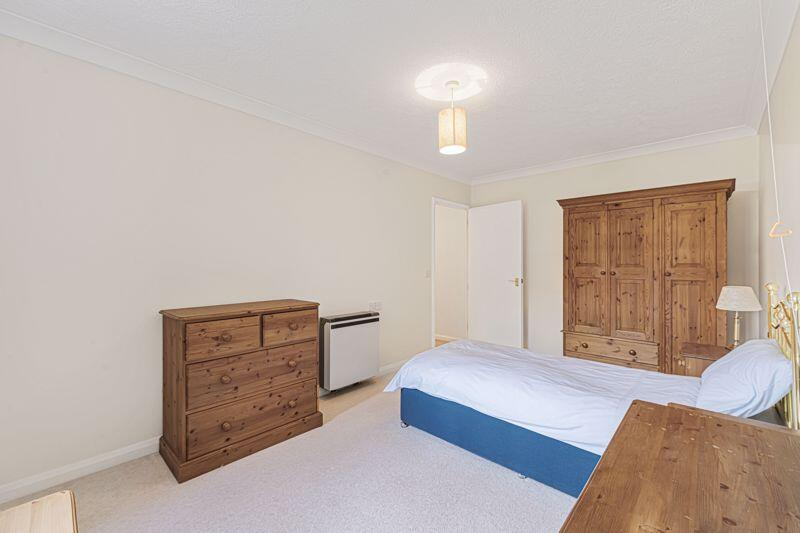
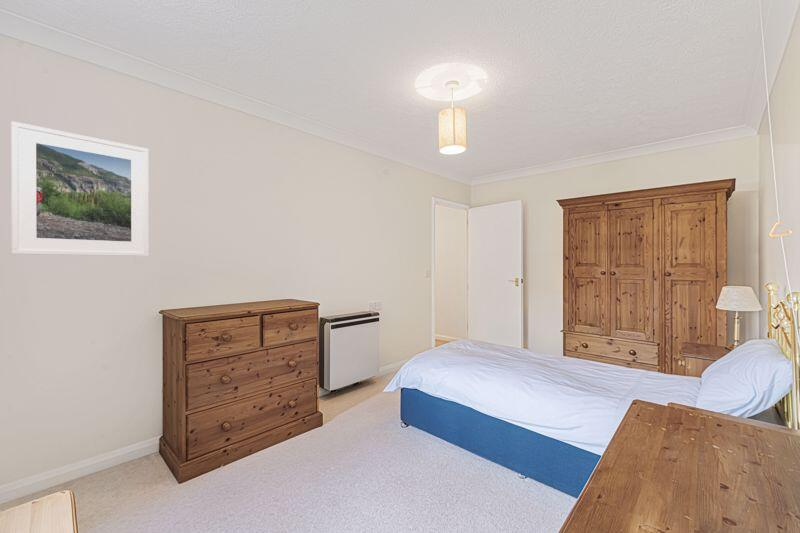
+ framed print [10,120,150,257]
